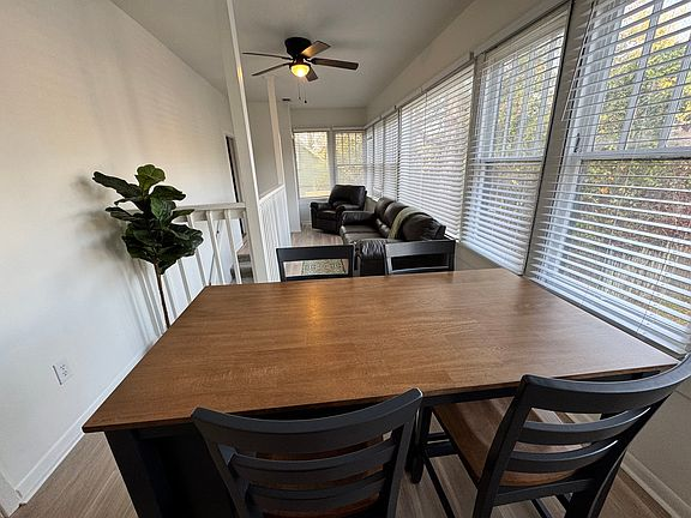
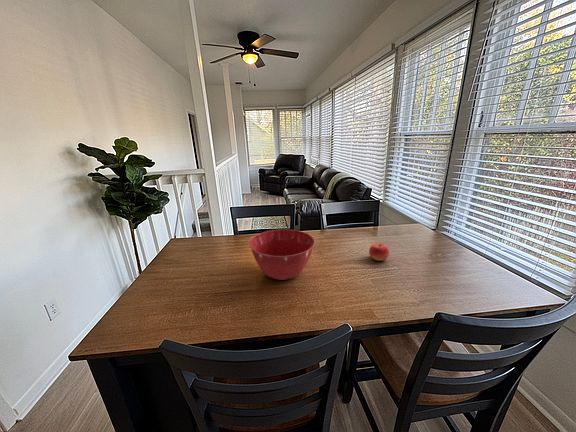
+ fruit [368,242,390,262]
+ mixing bowl [248,228,316,281]
